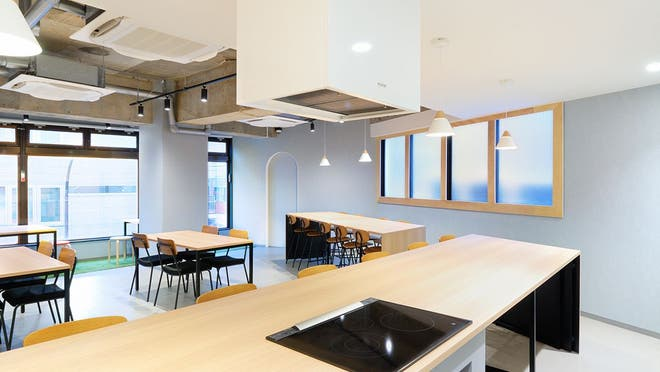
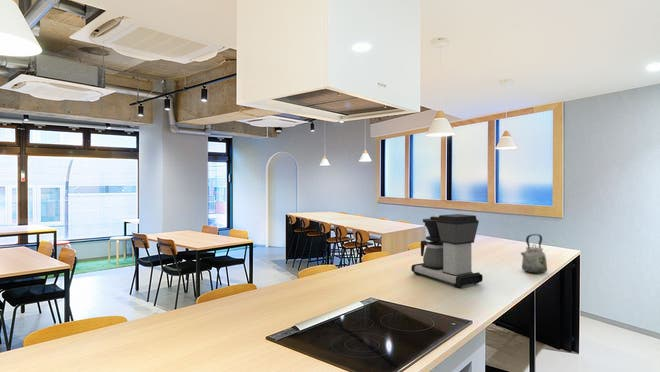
+ coffee maker [410,213,484,288]
+ kettle [520,233,548,274]
